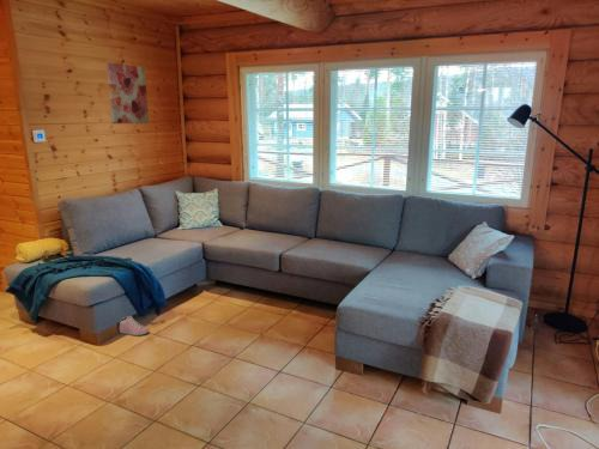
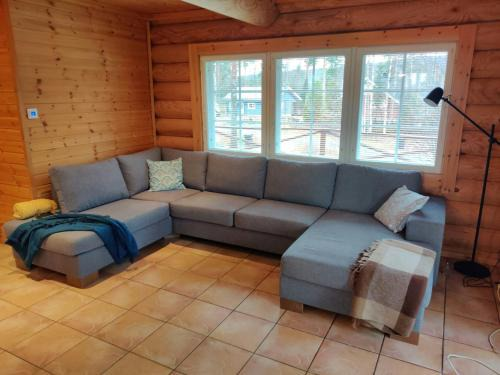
- wall art [105,61,150,125]
- sneaker [119,315,150,336]
